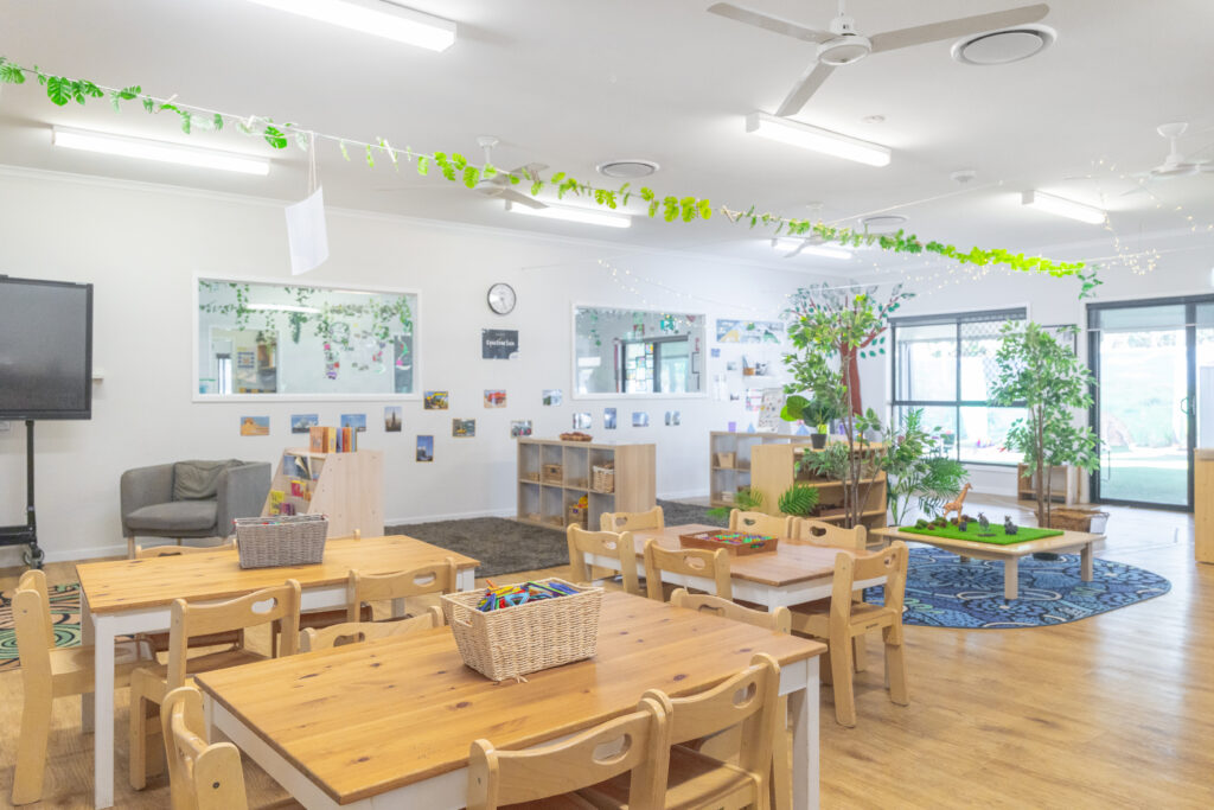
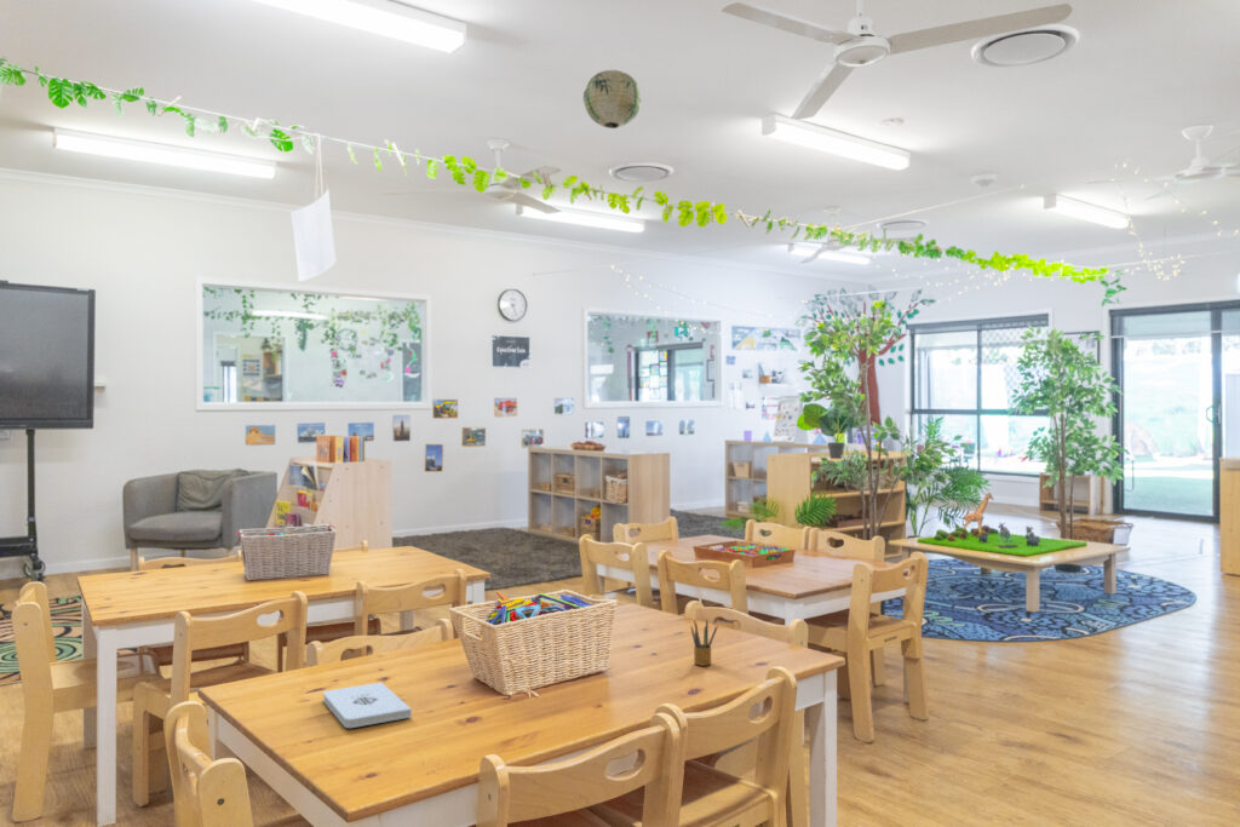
+ paper lantern [582,69,643,130]
+ pencil box [689,619,719,667]
+ notepad [322,682,413,729]
